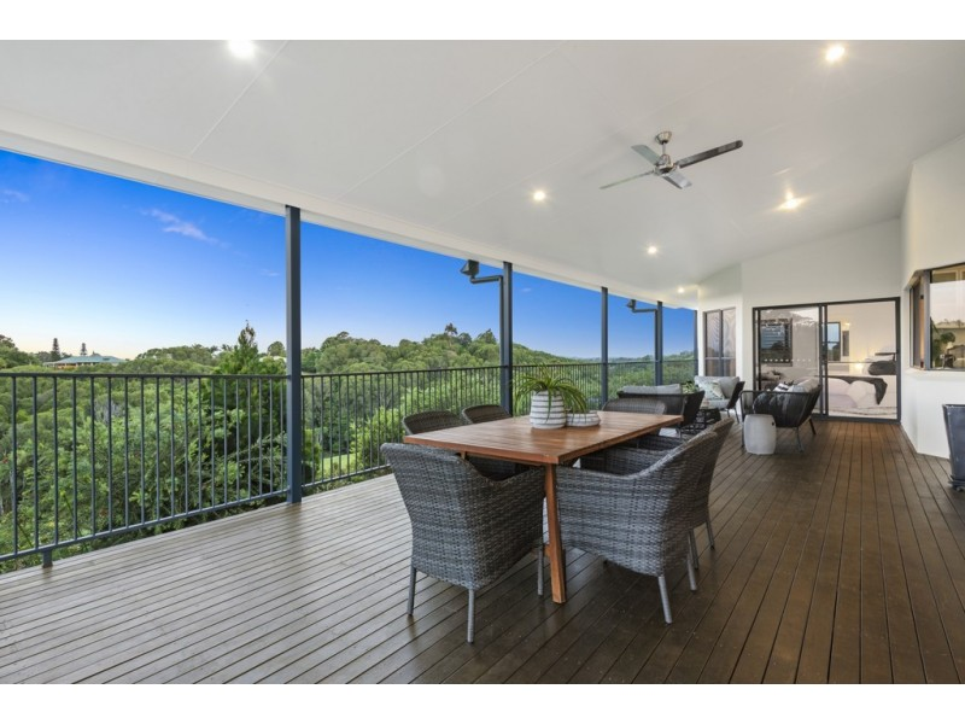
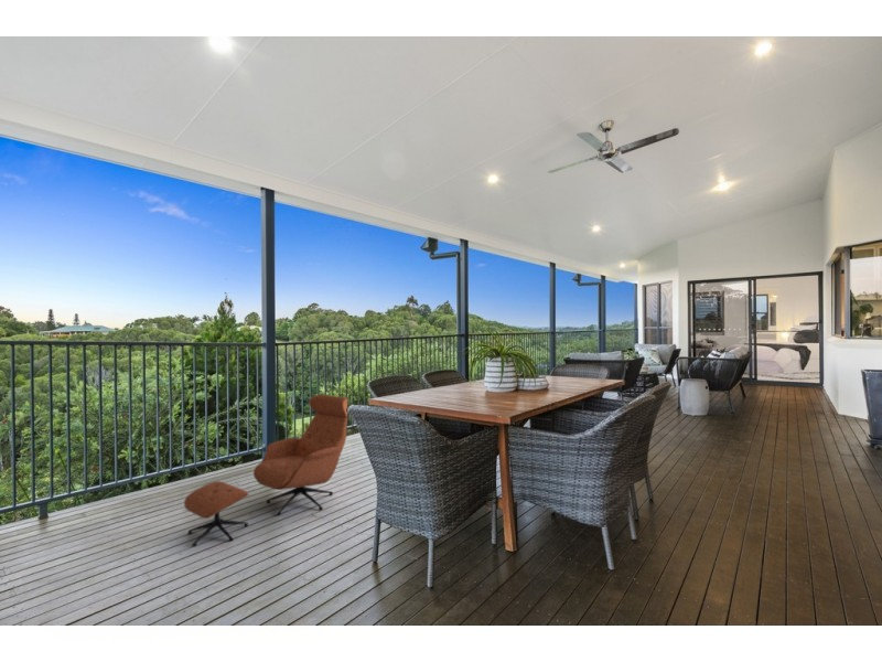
+ lounge chair [183,394,348,548]
